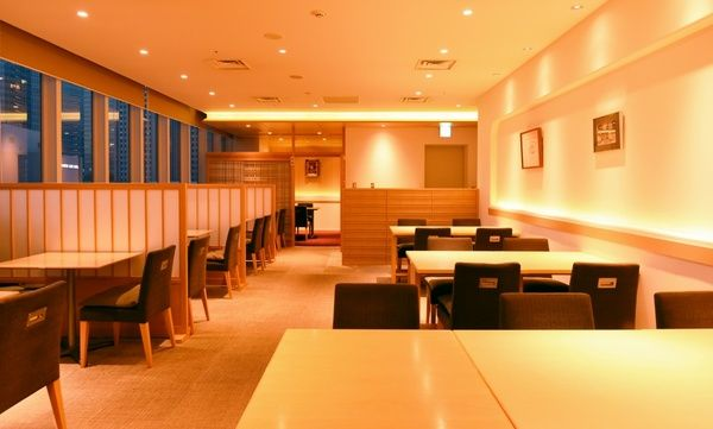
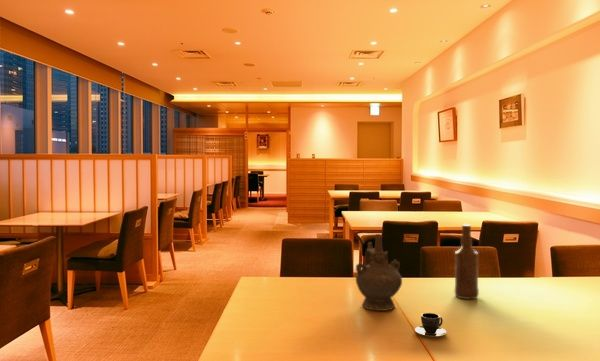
+ bottle [454,223,480,300]
+ teacup [414,312,447,338]
+ ceremonial vessel [355,233,403,312]
